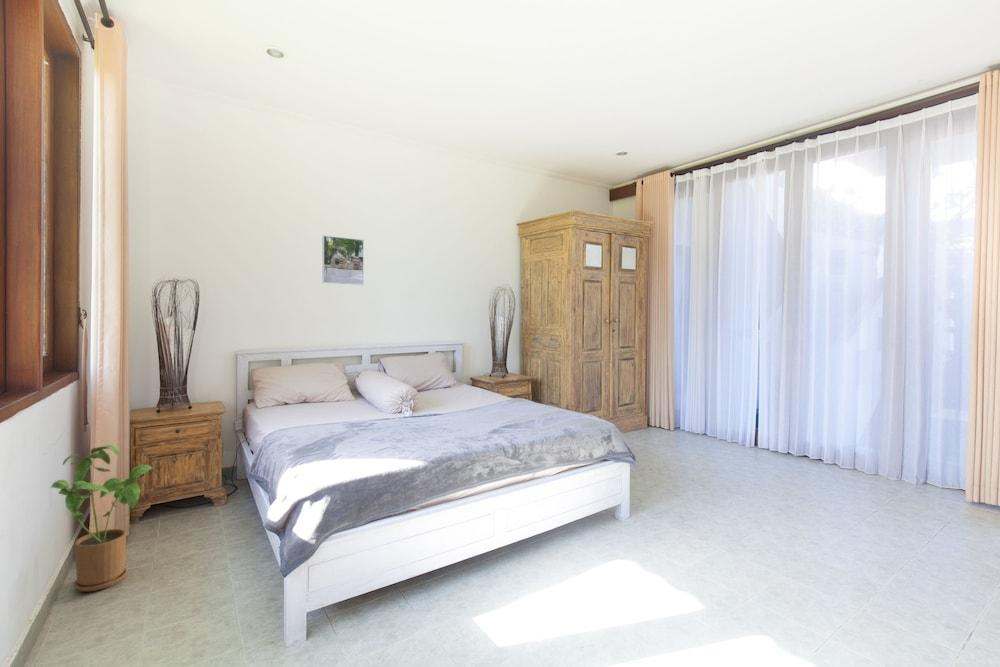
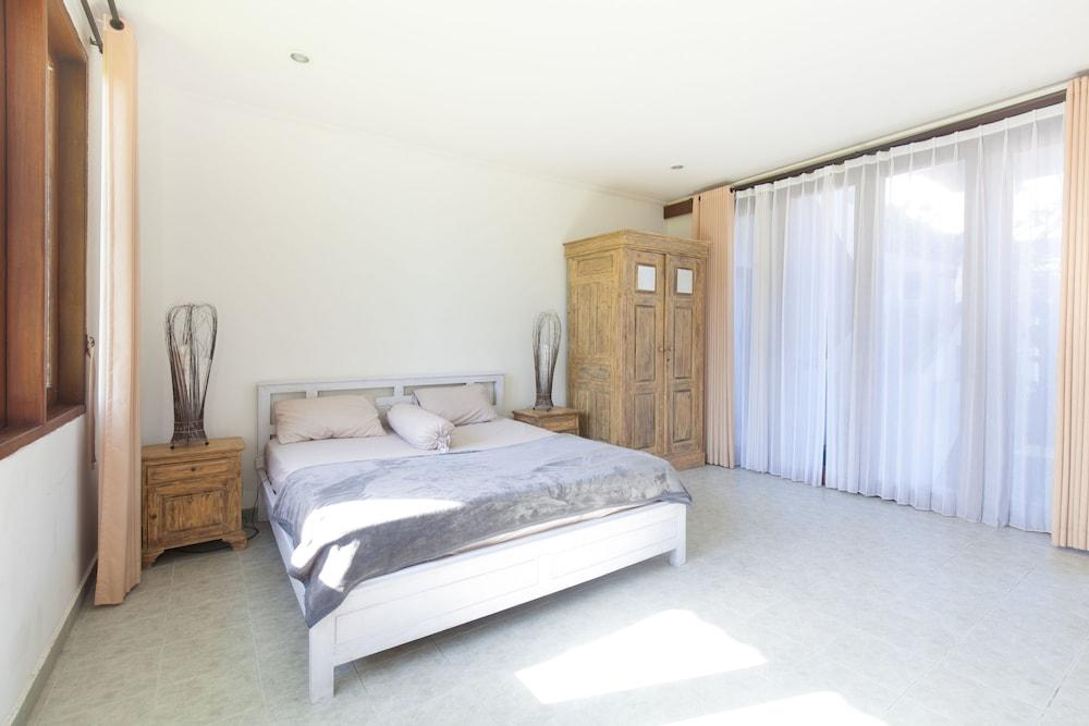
- house plant [50,444,155,593]
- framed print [322,234,365,286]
